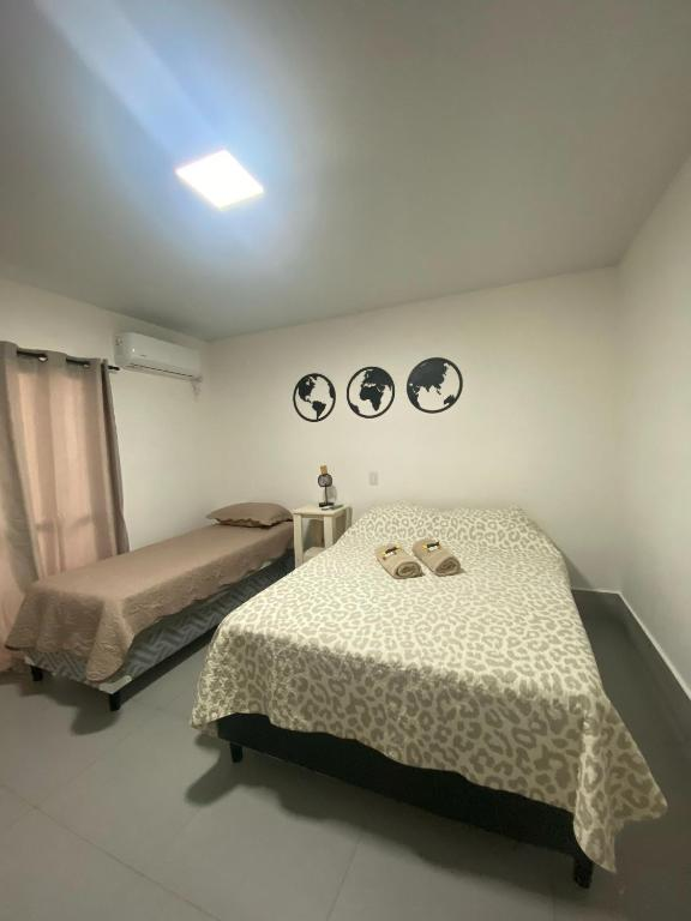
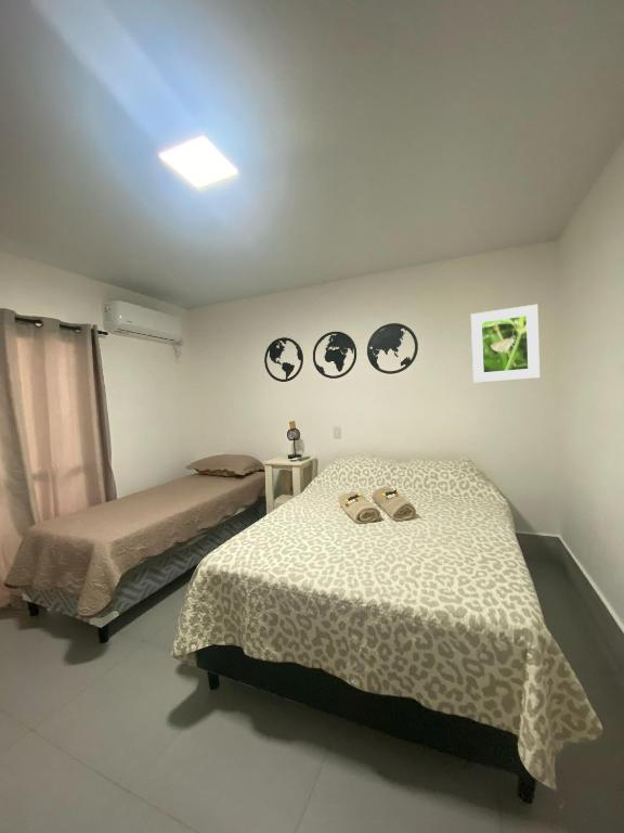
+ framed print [470,304,541,384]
